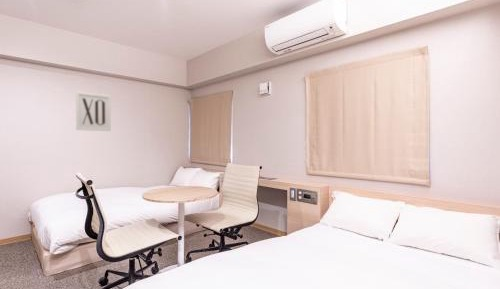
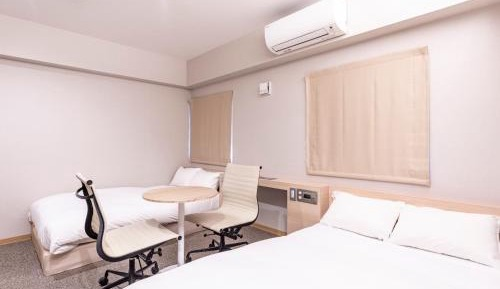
- wall art [75,91,112,132]
